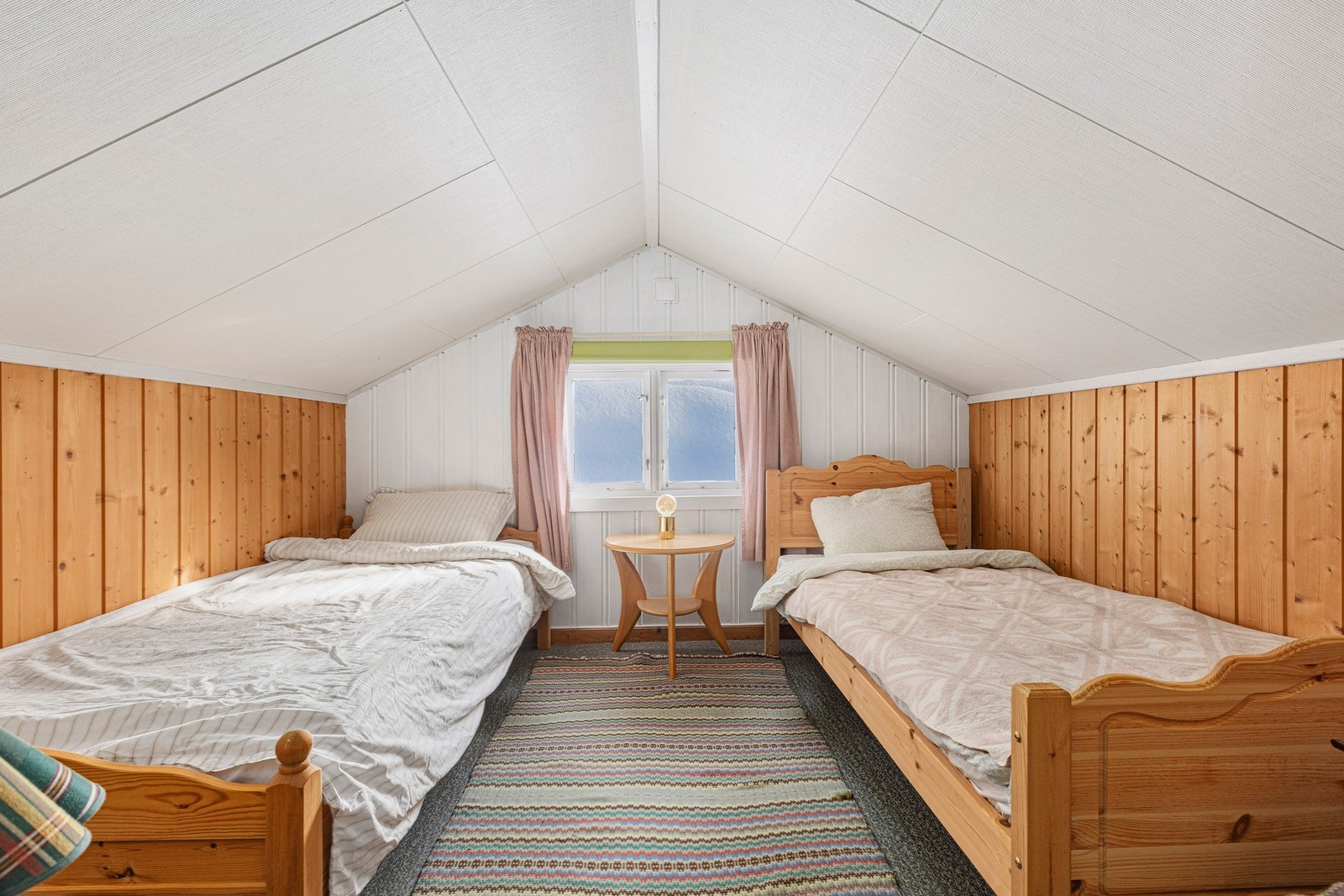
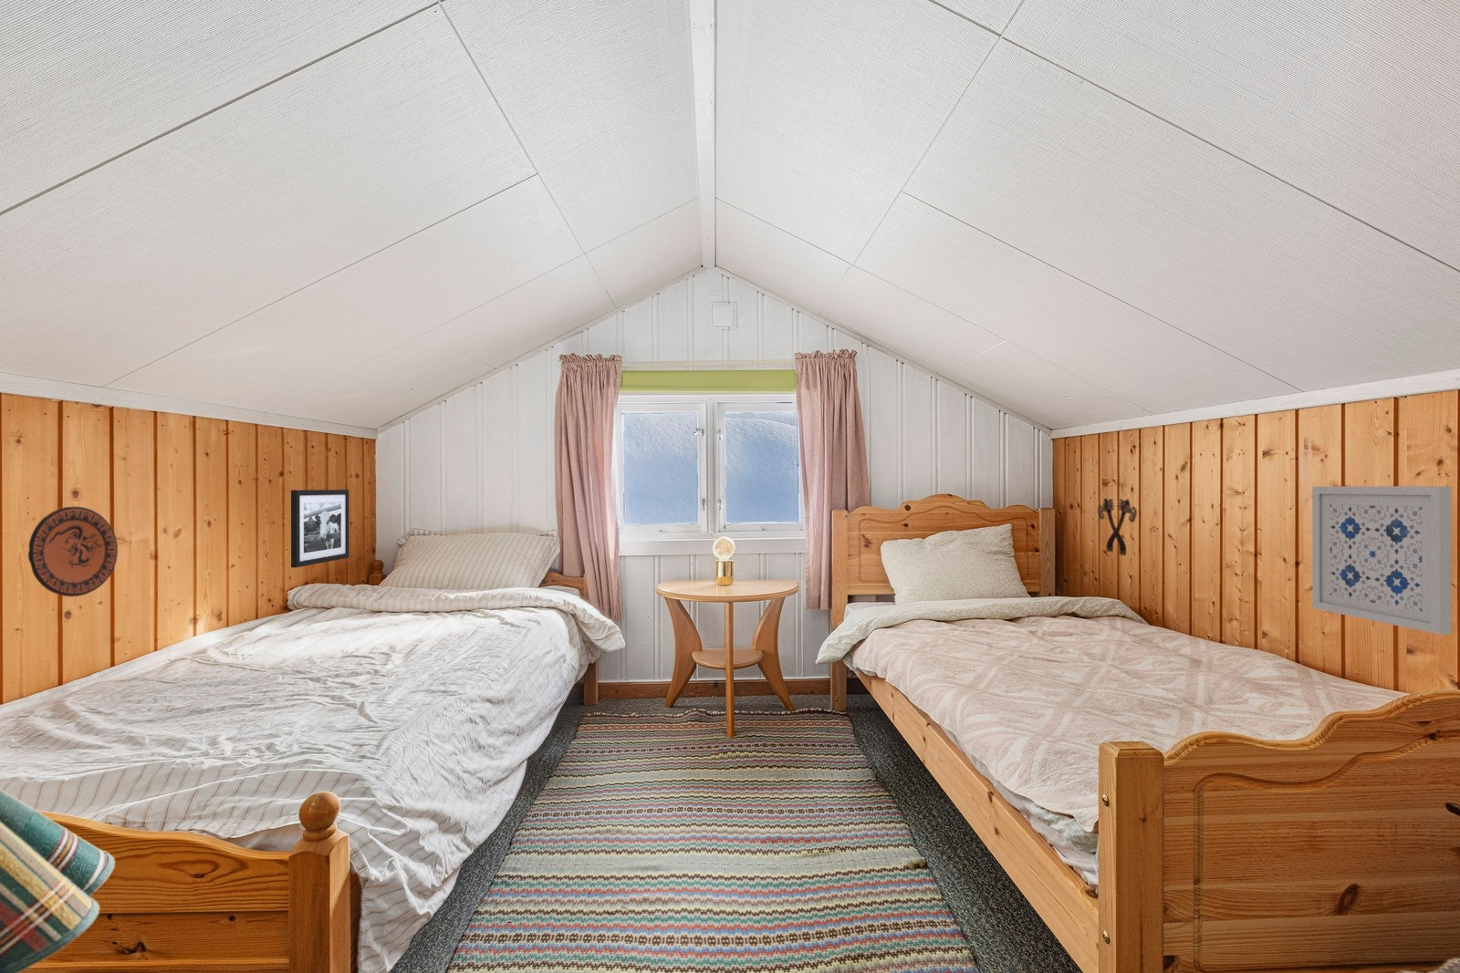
+ decorative plate [27,506,118,597]
+ wall art [1311,485,1451,635]
+ picture frame [290,489,350,568]
+ decorative ornament [1097,497,1137,556]
